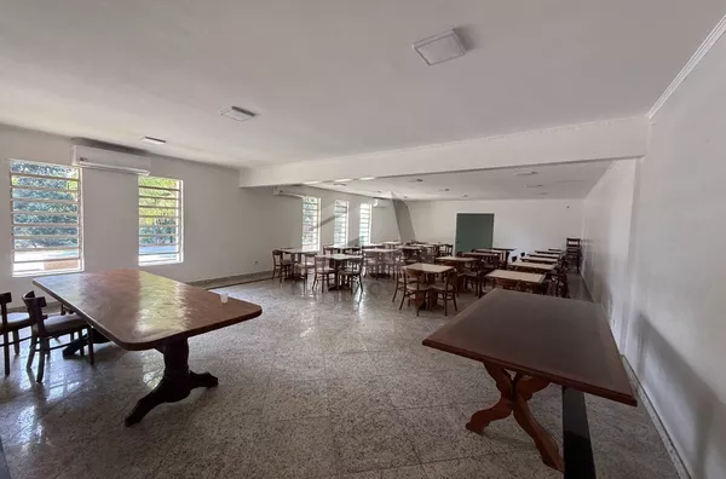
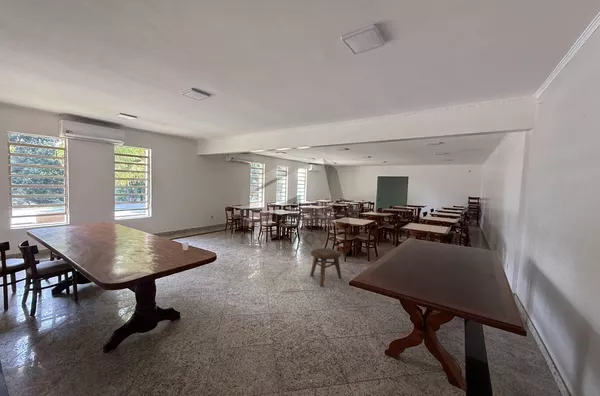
+ stool [309,247,342,287]
